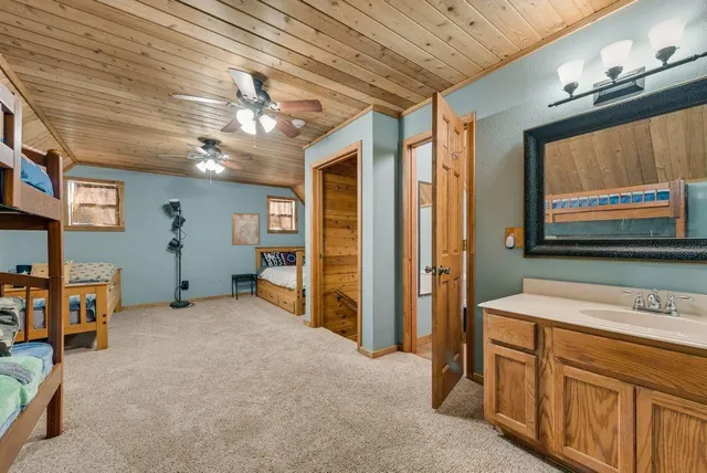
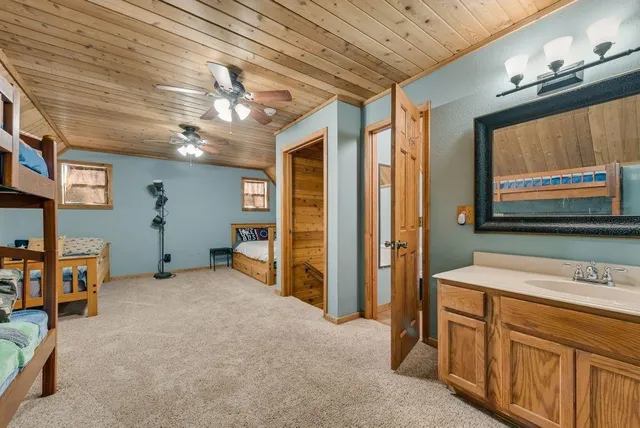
- wall art [231,212,261,246]
